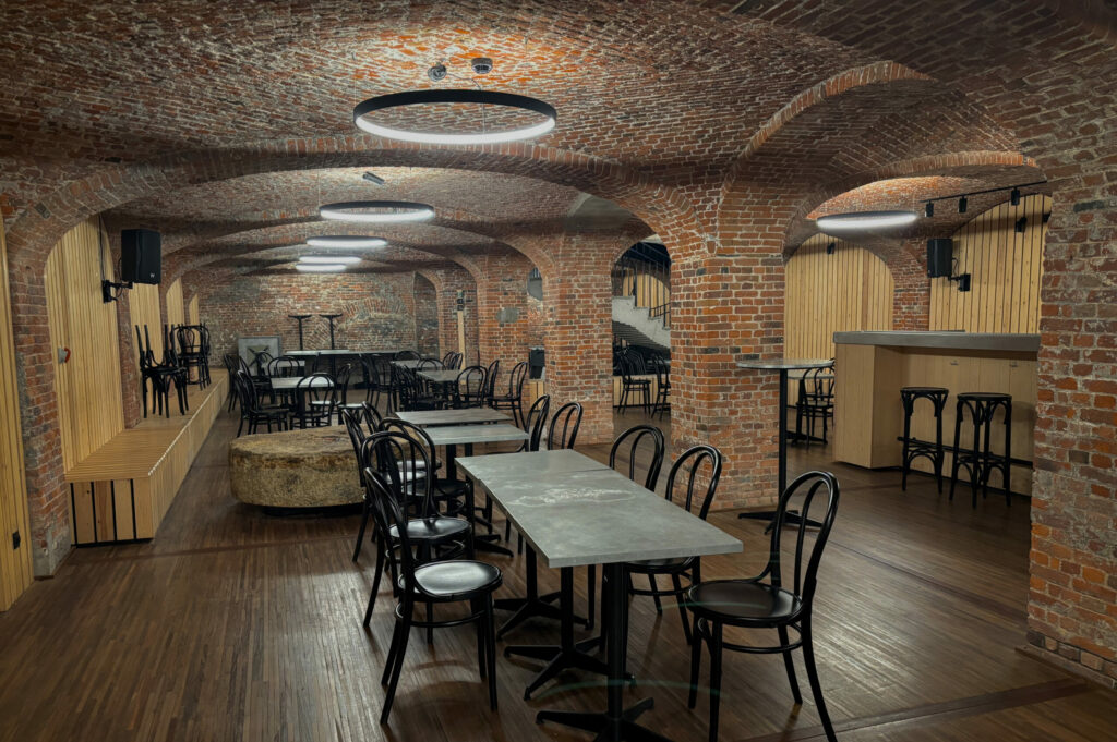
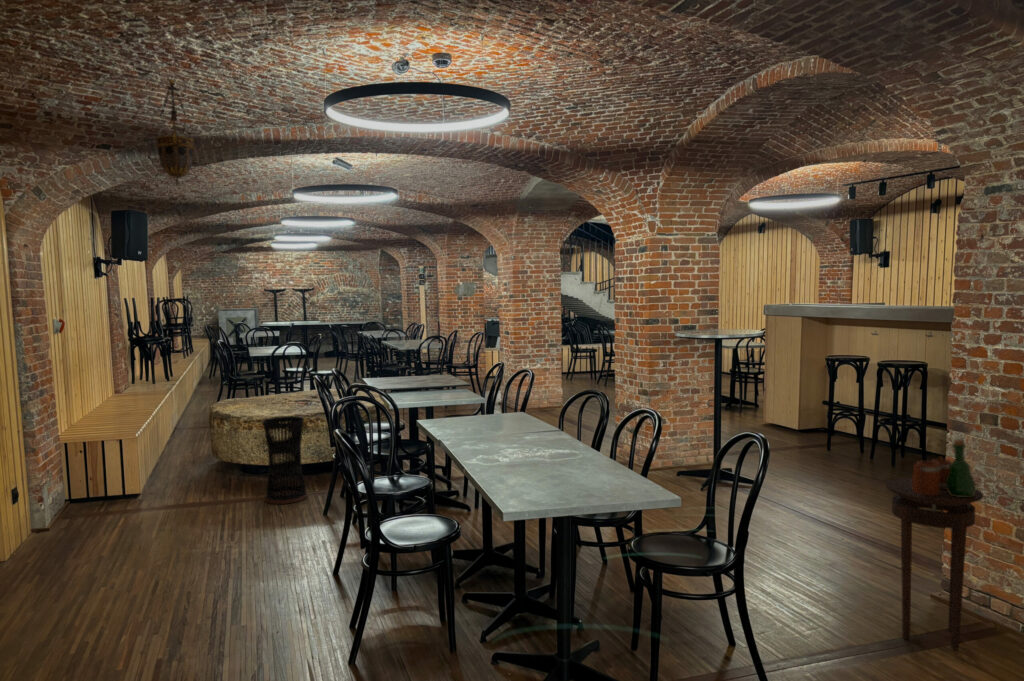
+ hanging lantern [146,74,204,188]
+ umbrella stand [261,415,308,505]
+ stool [885,477,984,651]
+ tavern set [911,438,977,497]
